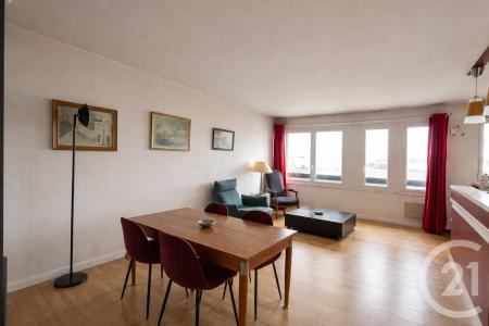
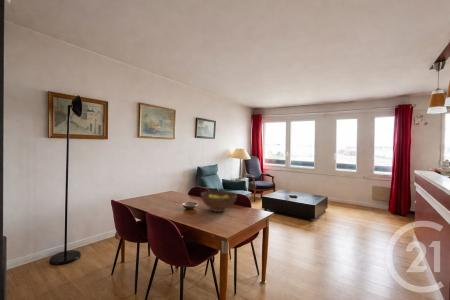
+ fruit bowl [200,189,238,213]
